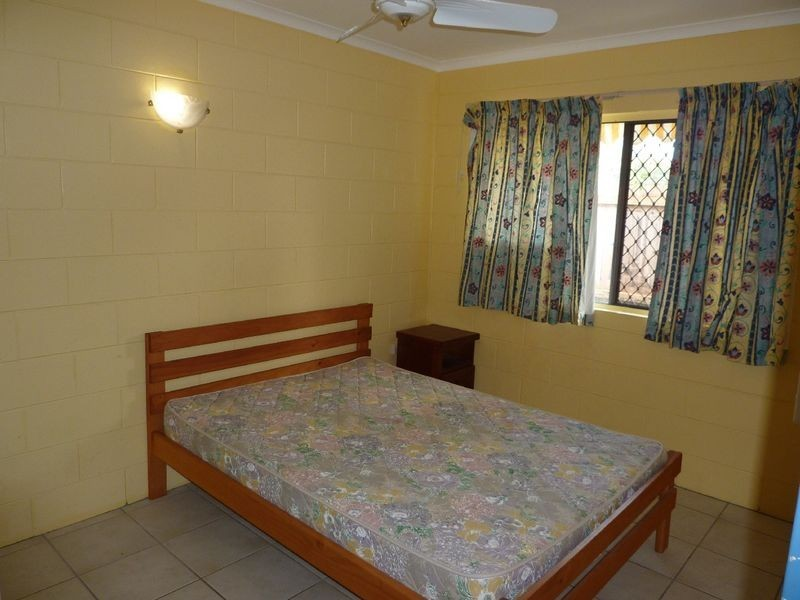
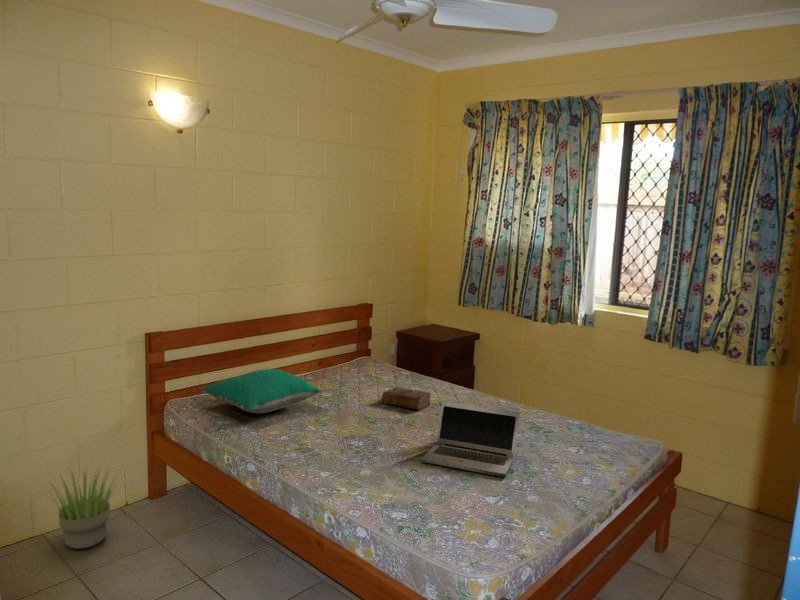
+ potted plant [39,465,123,550]
+ pillow [199,368,321,414]
+ book [381,386,432,411]
+ laptop [420,400,521,478]
